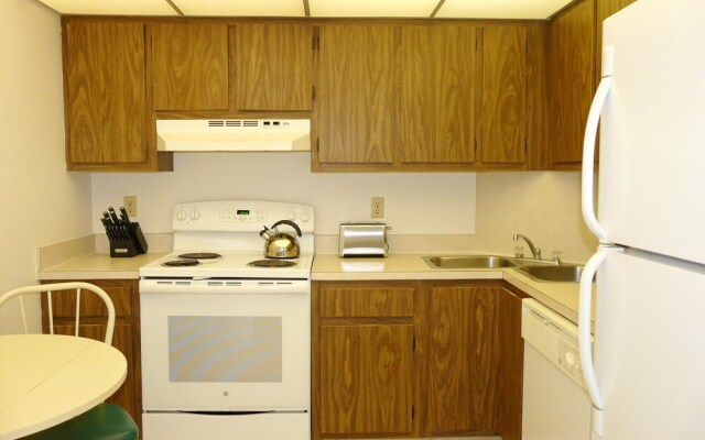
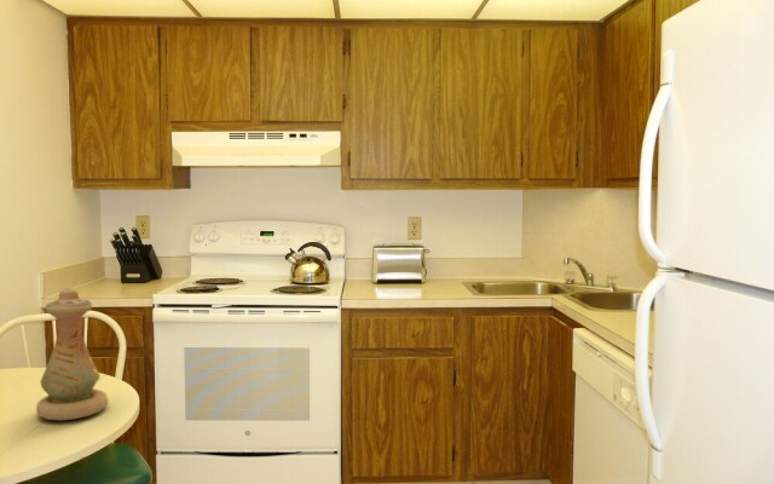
+ vase [35,284,109,421]
